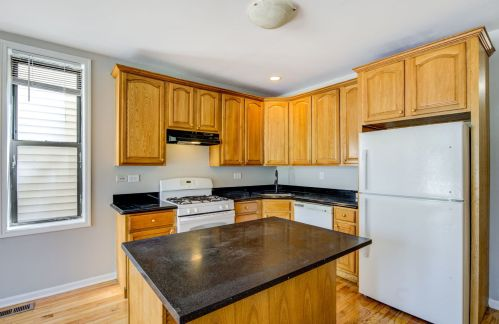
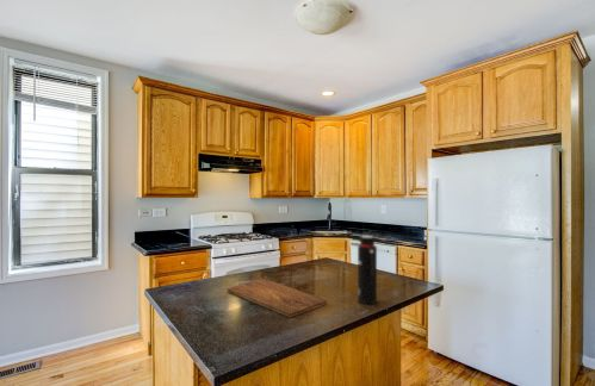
+ water bottle [357,235,378,305]
+ cutting board [225,278,328,318]
